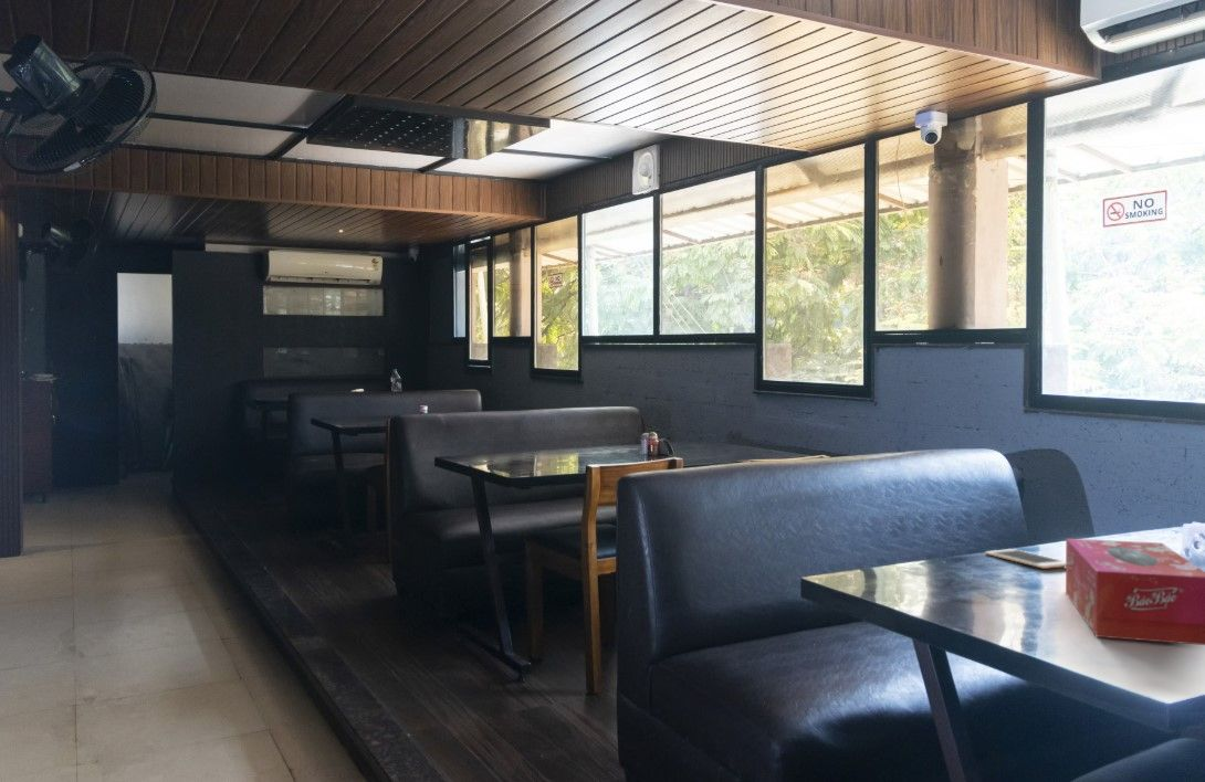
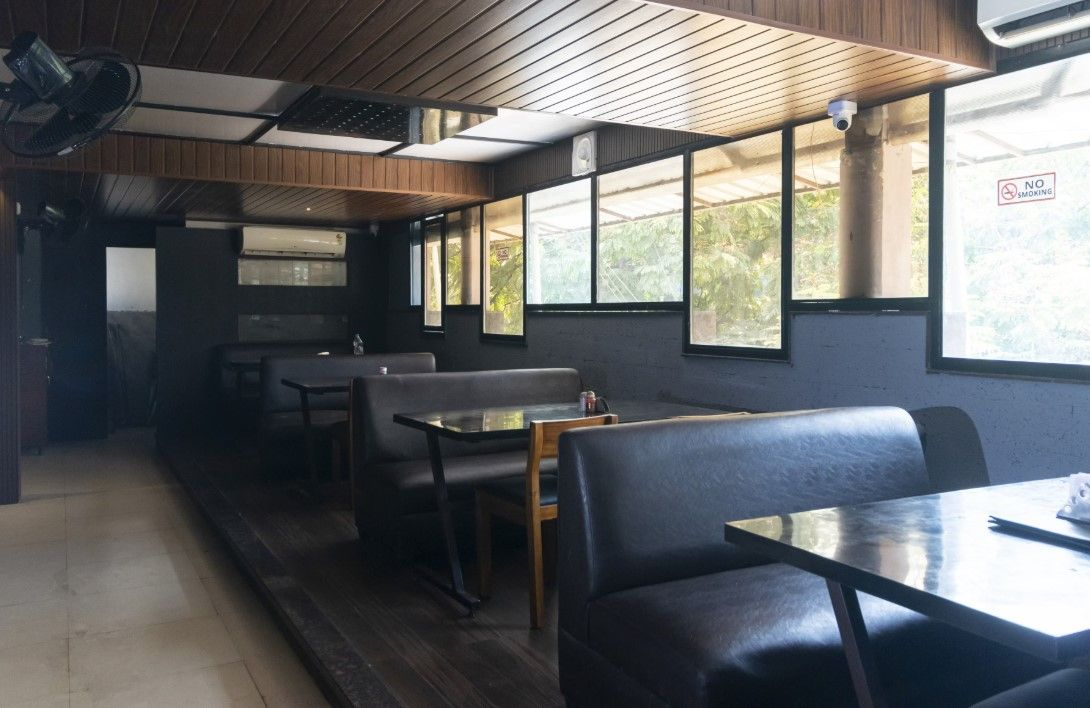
- cell phone [985,548,1066,570]
- tissue box [1065,538,1205,646]
